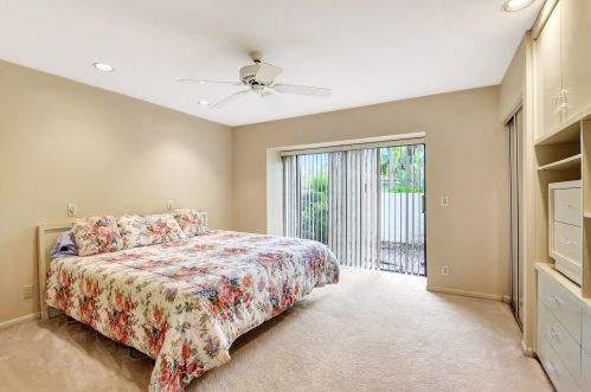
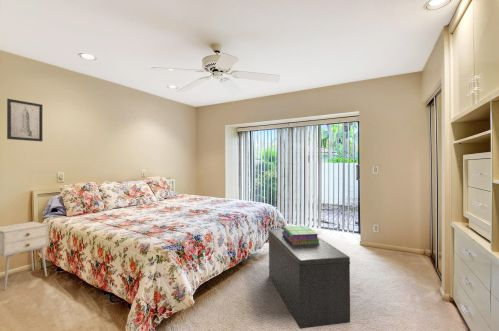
+ bench [268,228,351,330]
+ wall art [6,98,43,142]
+ stack of books [282,225,320,245]
+ nightstand [0,220,50,291]
